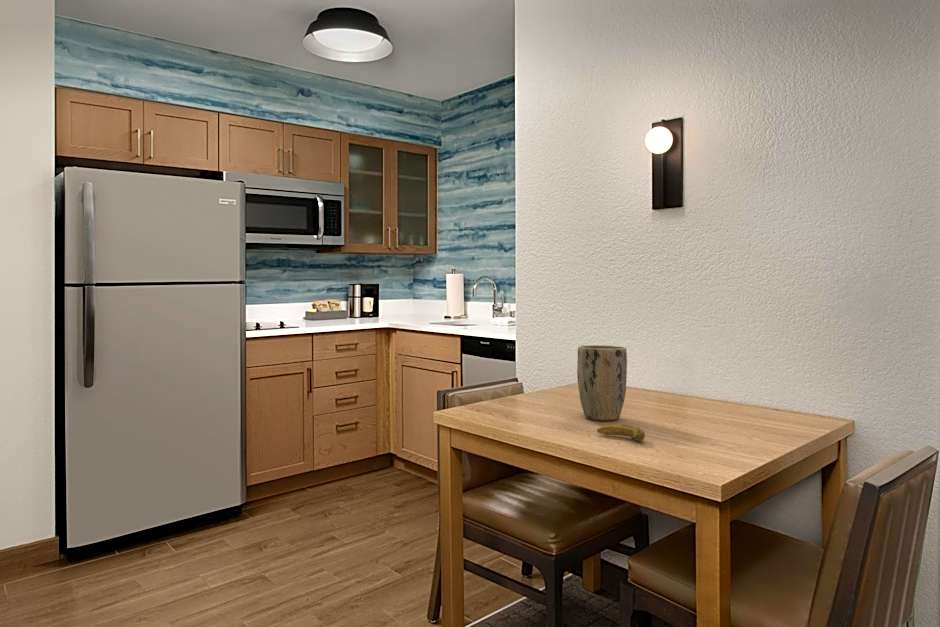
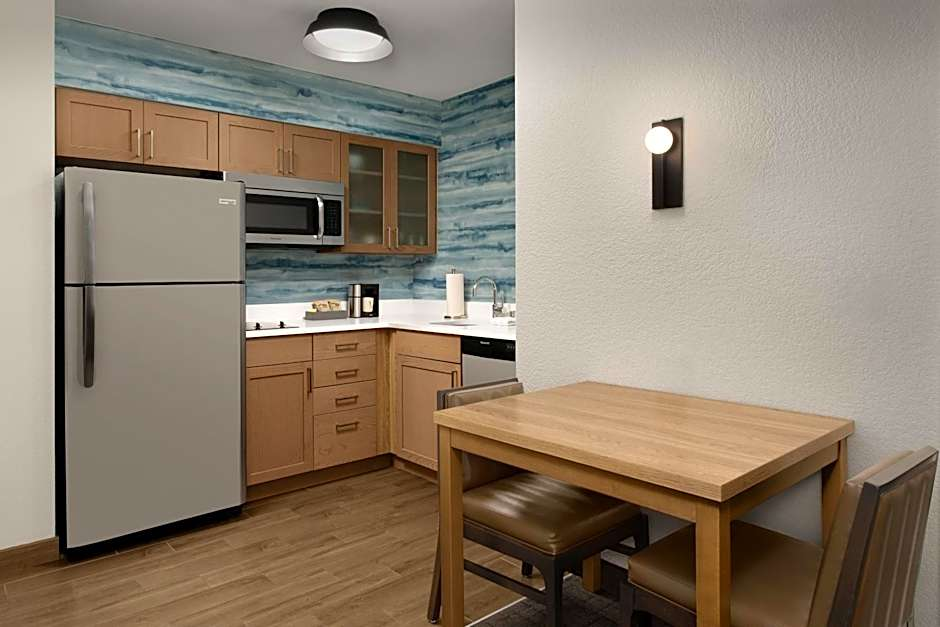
- plant pot [576,344,628,421]
- banana [596,424,646,442]
